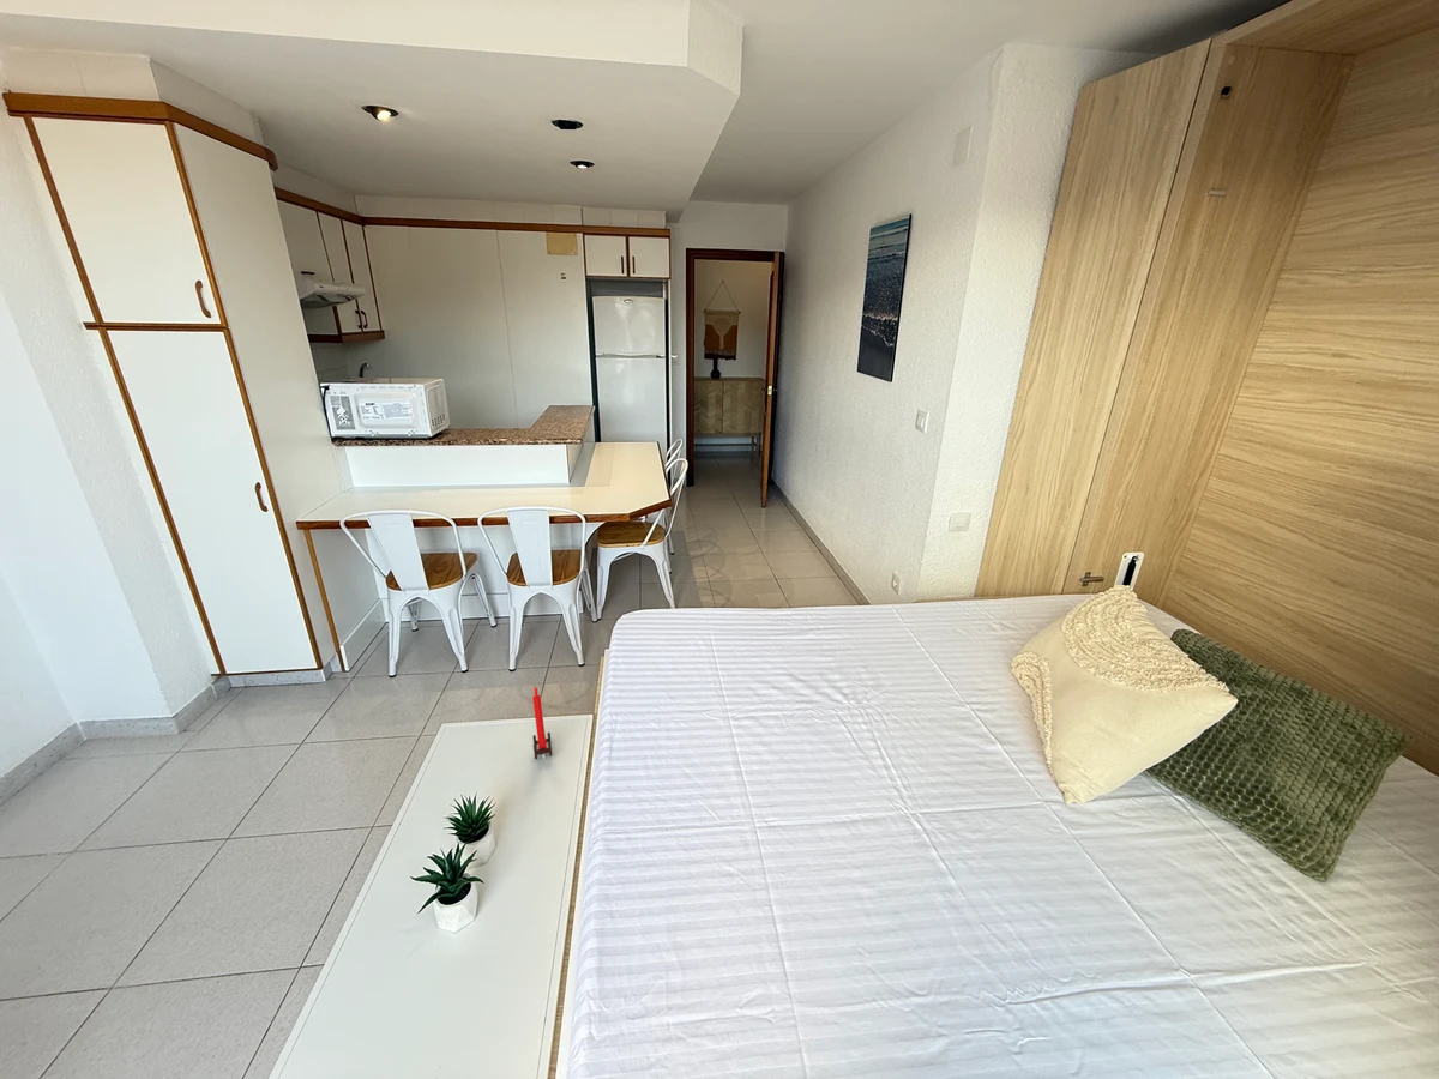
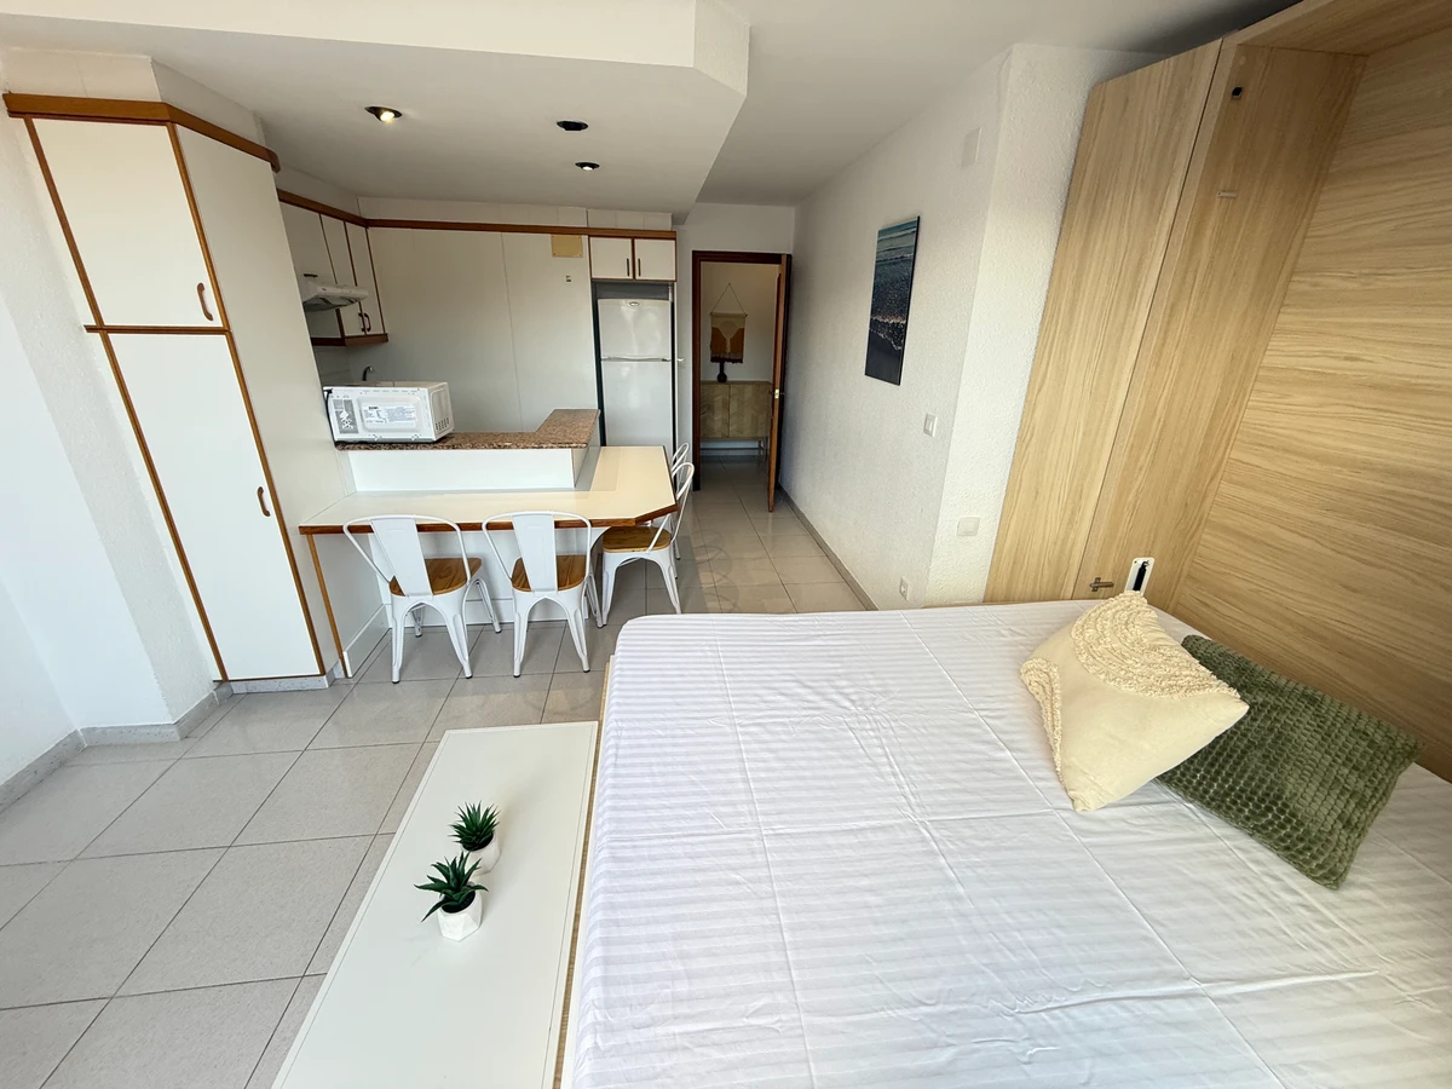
- candle [531,686,553,761]
